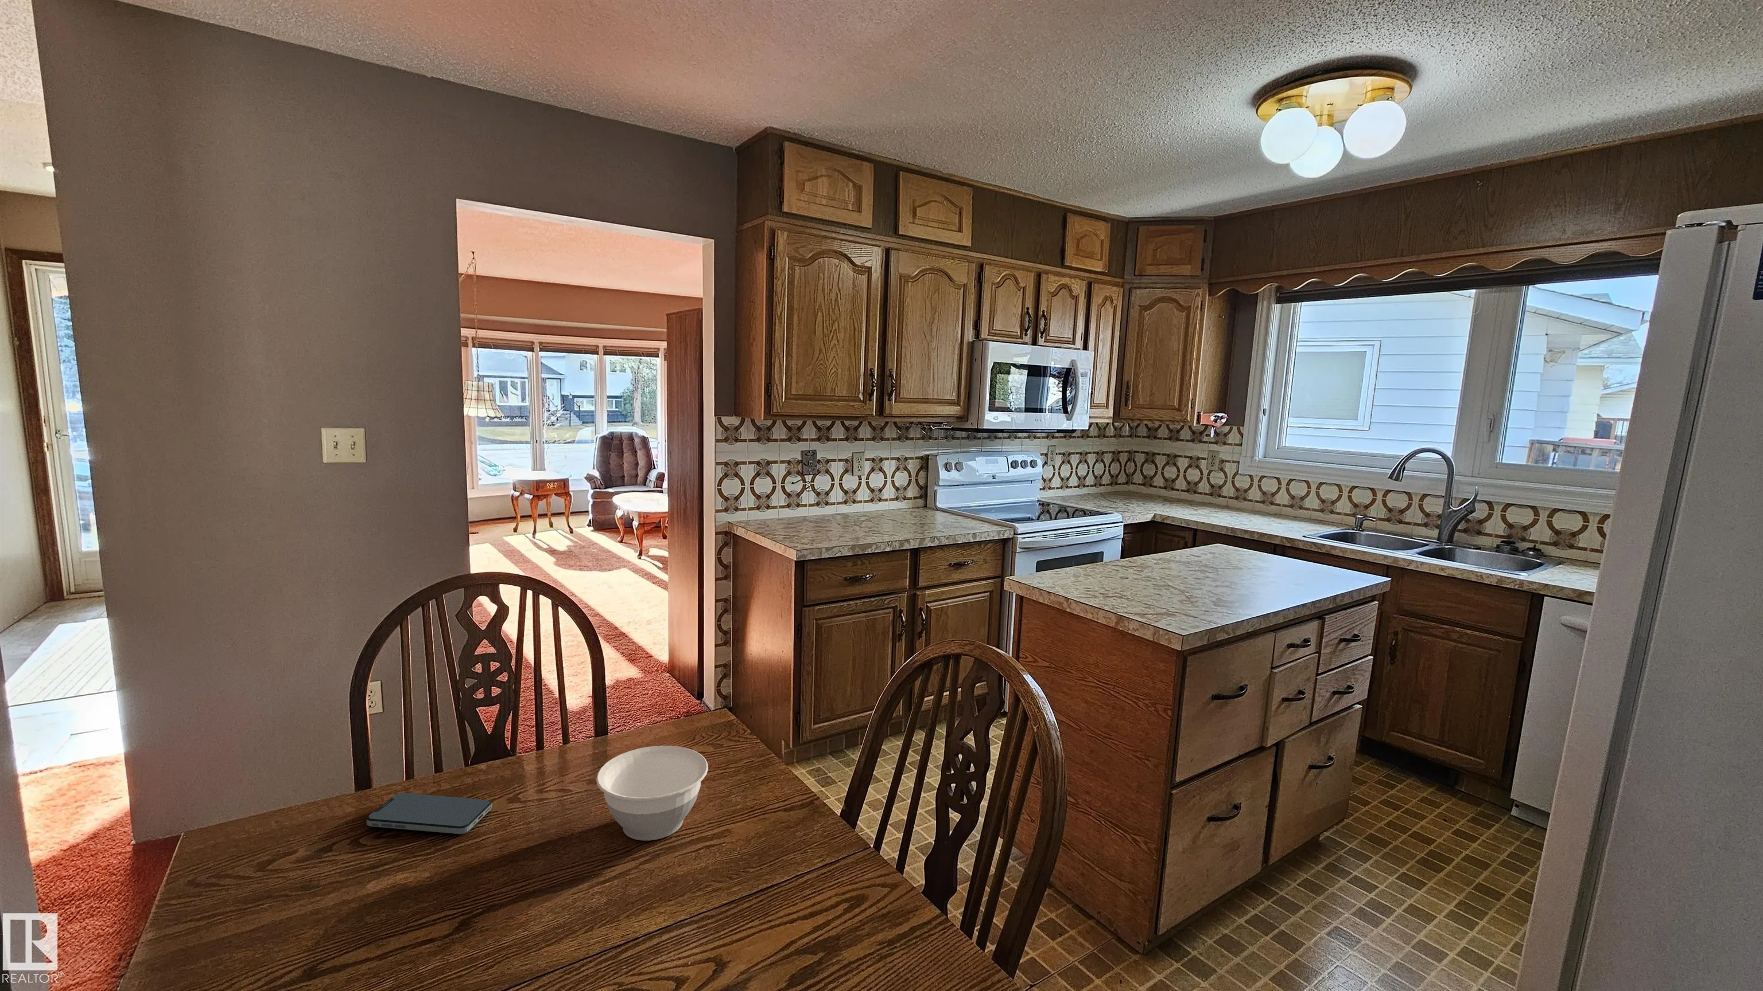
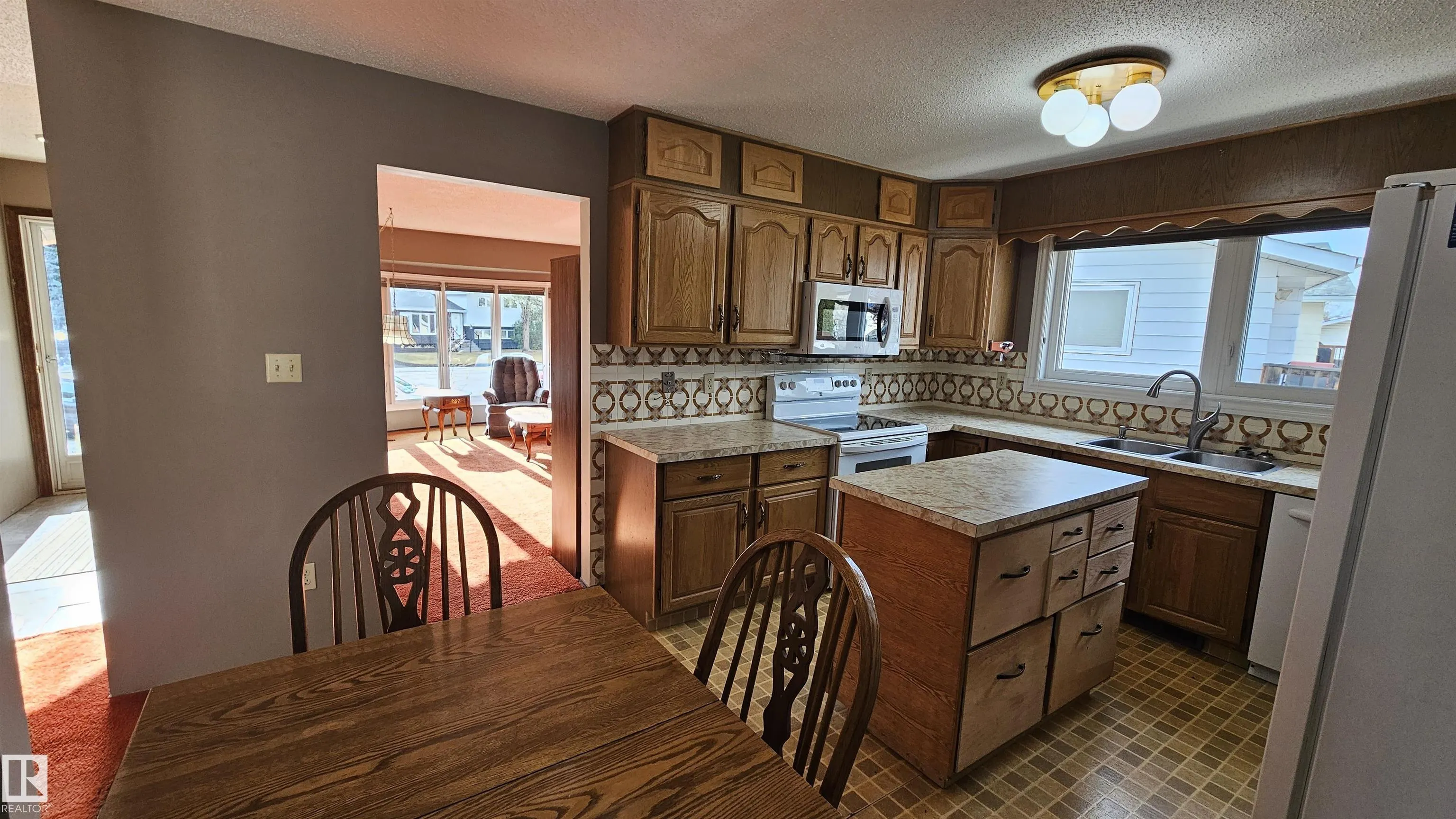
- smartphone [366,793,493,835]
- bowl [596,745,708,841]
